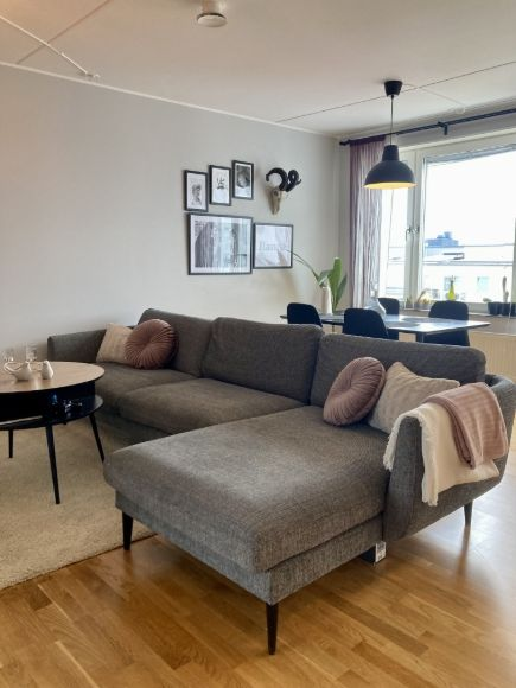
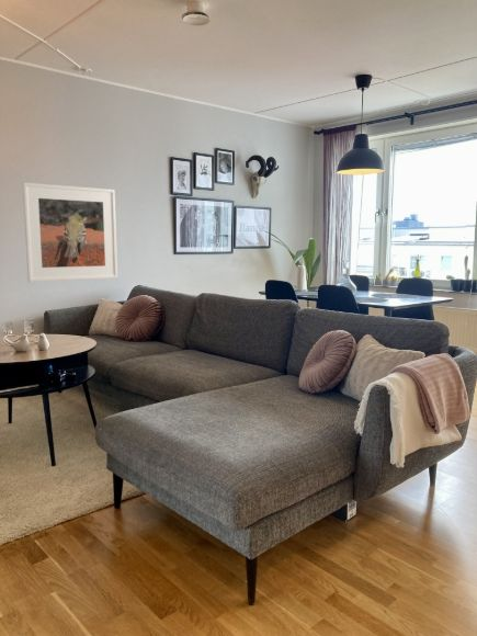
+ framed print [22,182,118,283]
